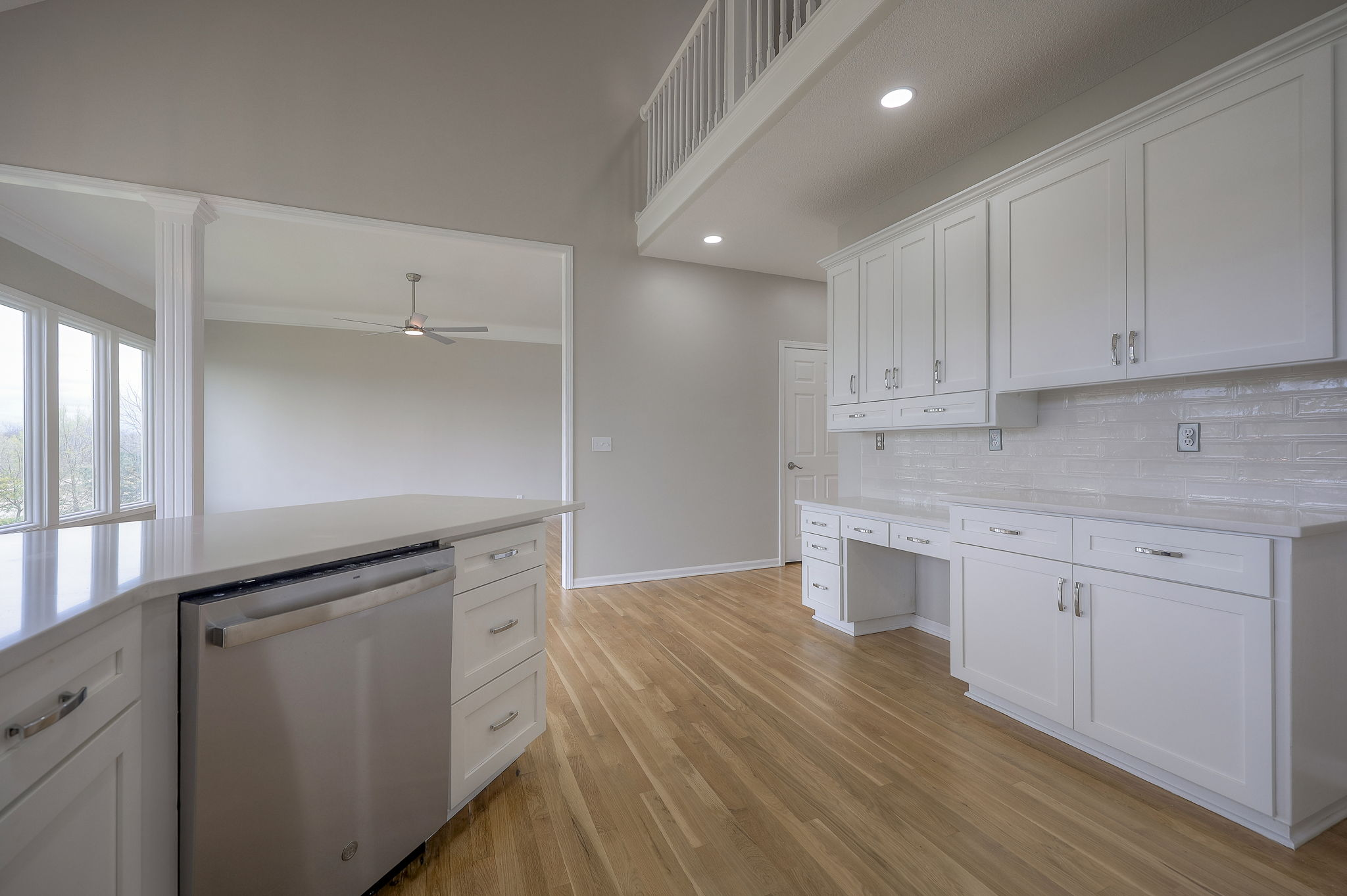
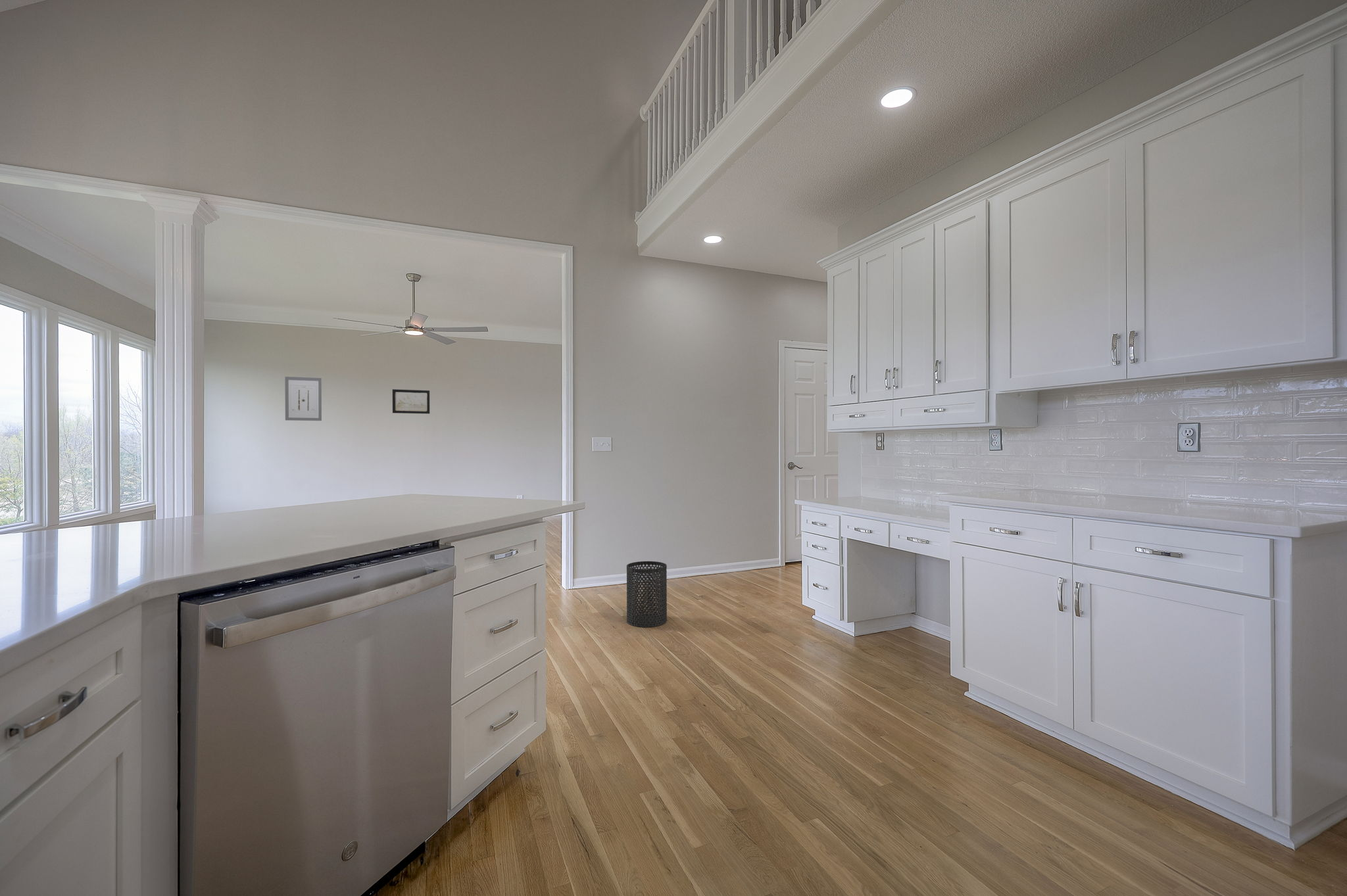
+ wall art [284,376,322,421]
+ trash can [626,561,668,628]
+ wall art [392,389,430,414]
